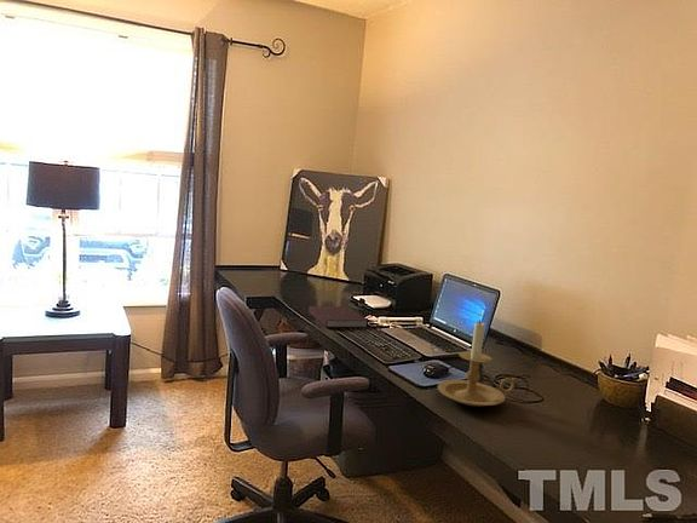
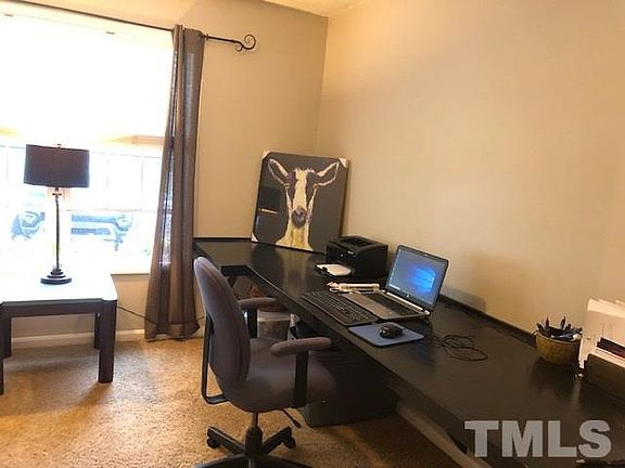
- notebook [307,305,369,328]
- candle holder [437,318,517,408]
